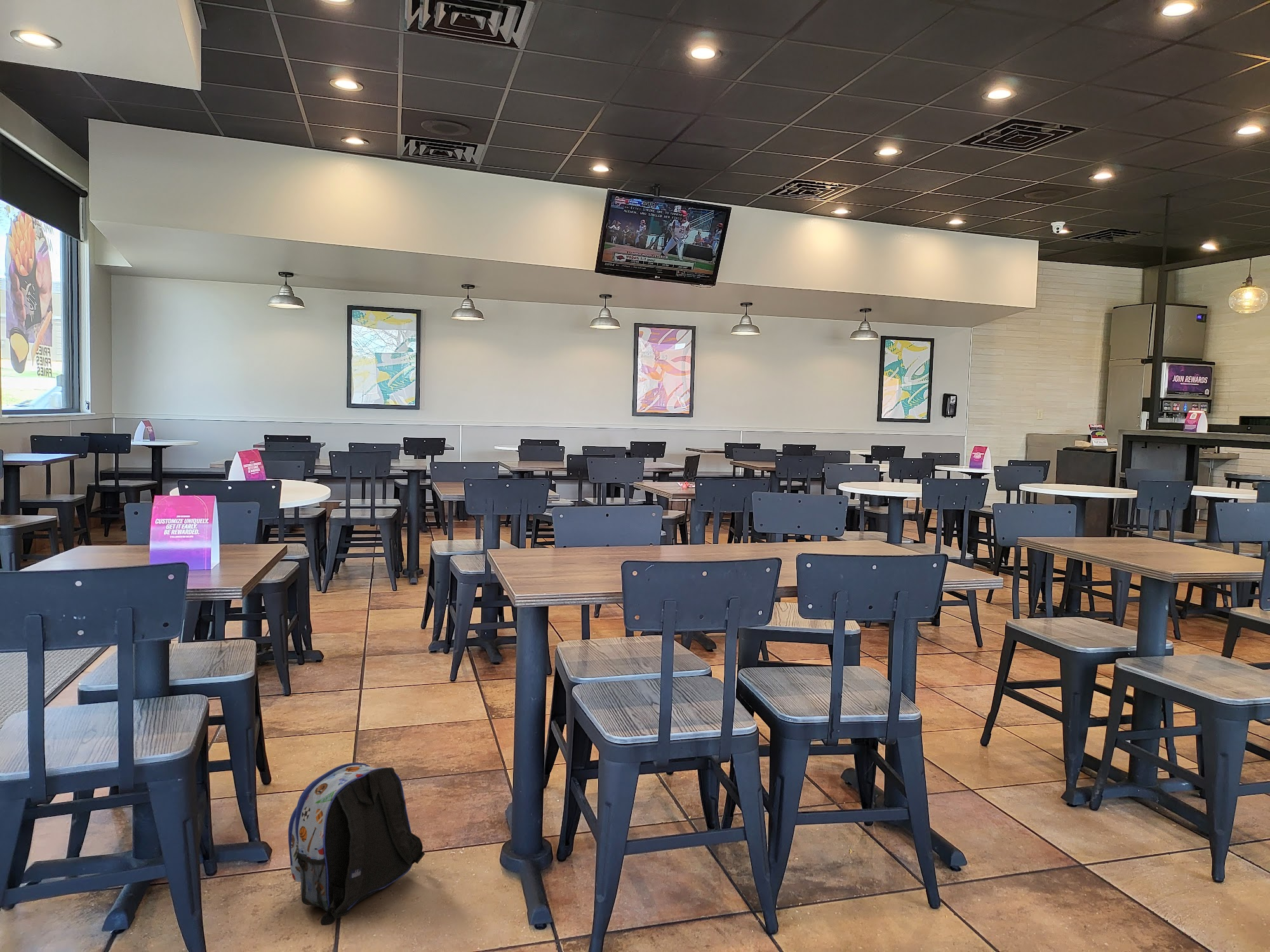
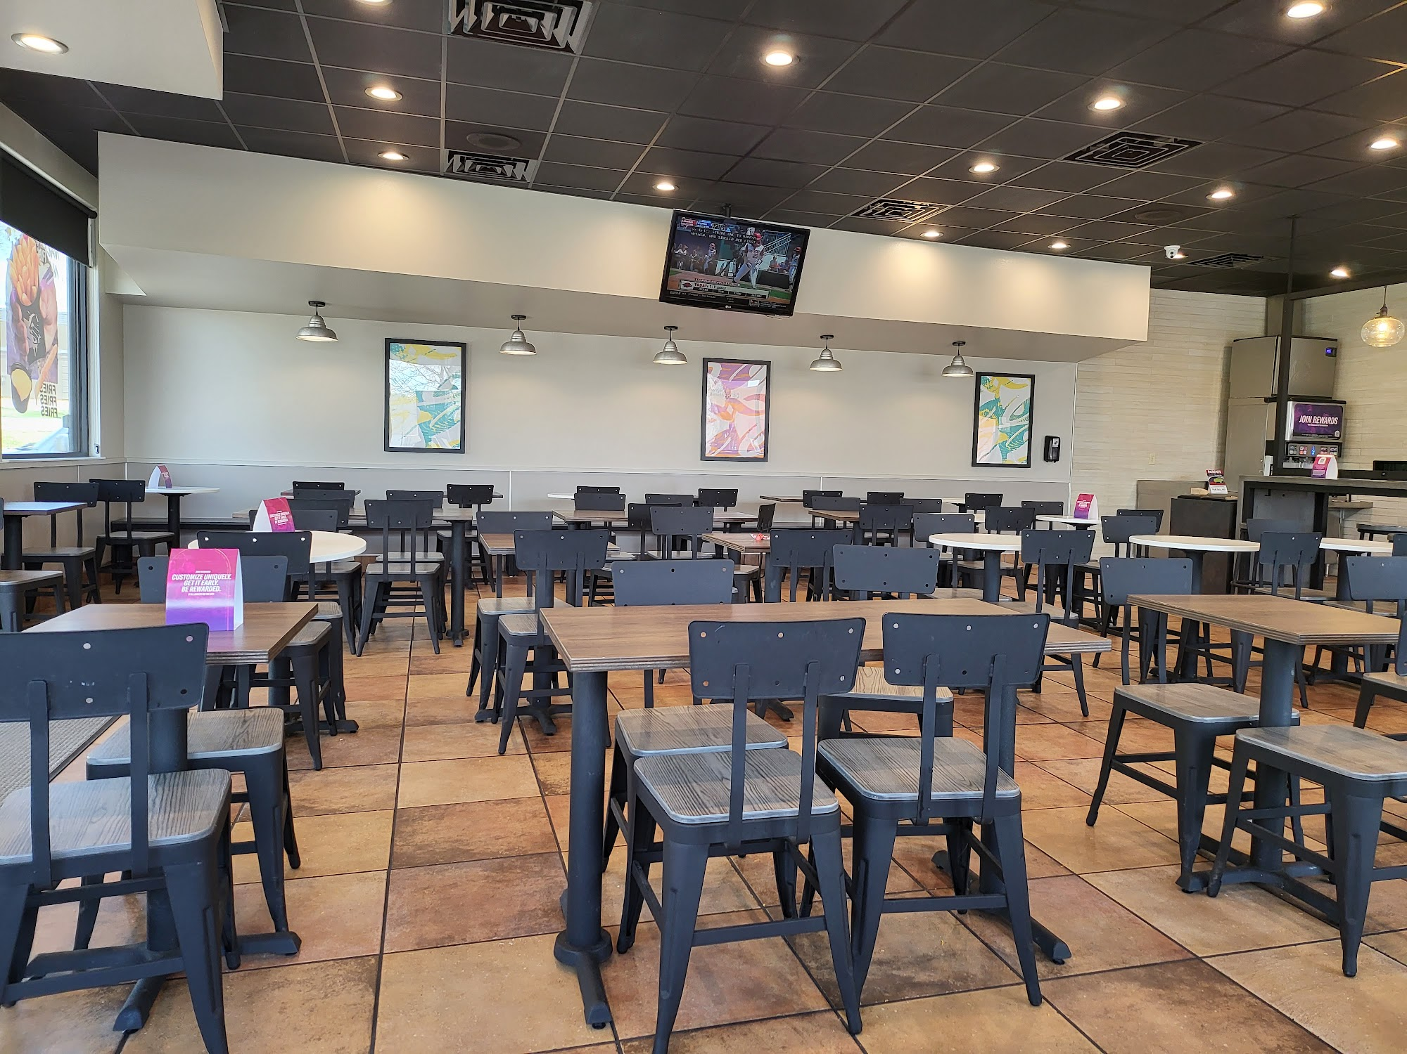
- backpack [288,762,425,926]
